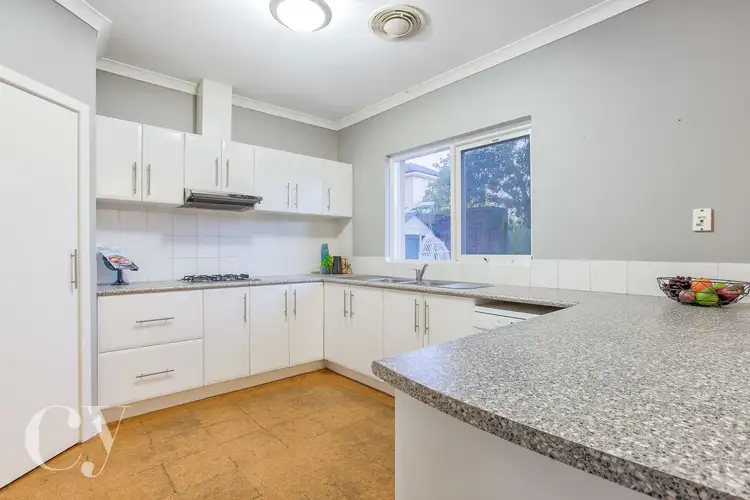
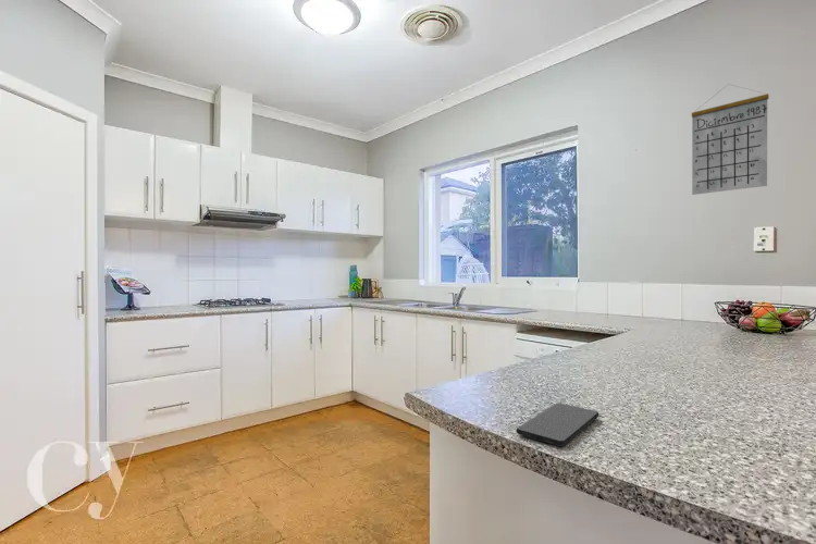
+ calendar [691,83,770,196]
+ smartphone [516,401,599,447]
